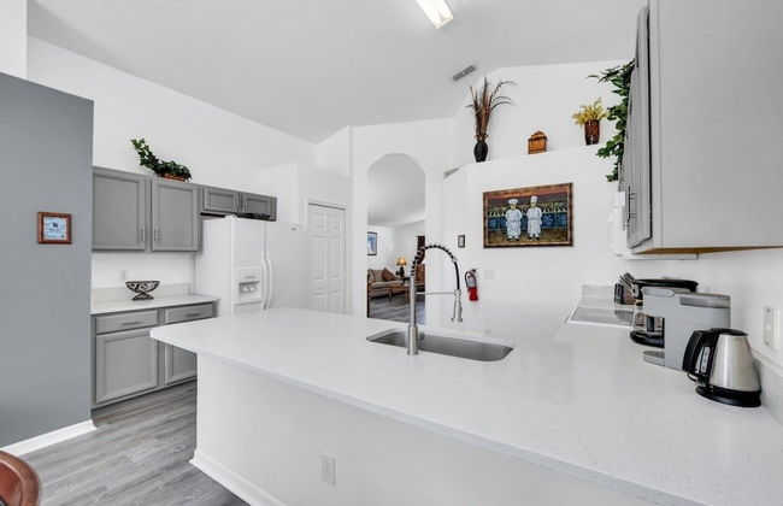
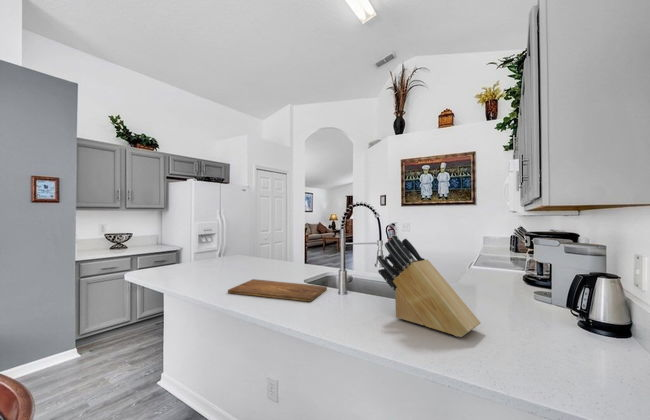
+ cutting board [227,278,328,302]
+ knife block [376,234,481,338]
